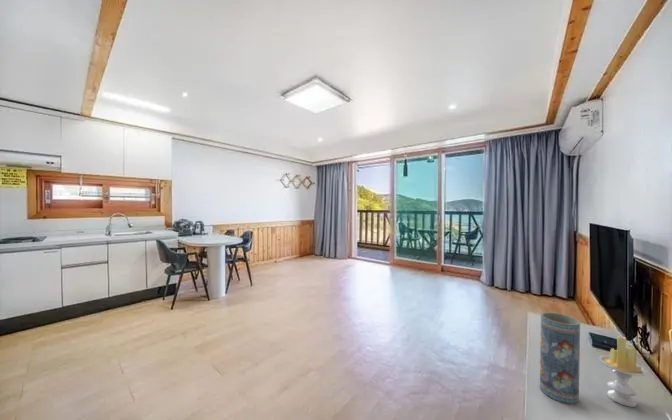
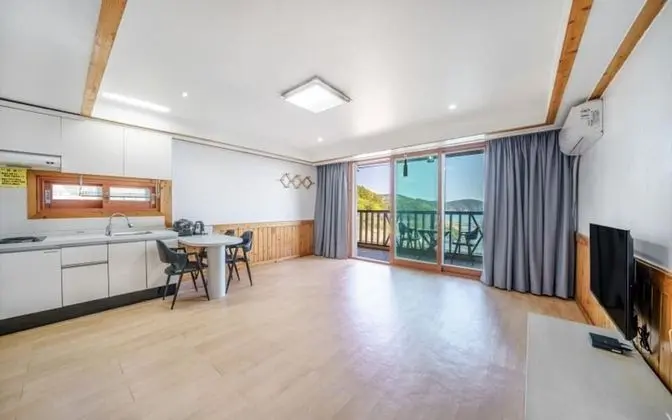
- candle [598,335,649,408]
- vase [539,311,581,405]
